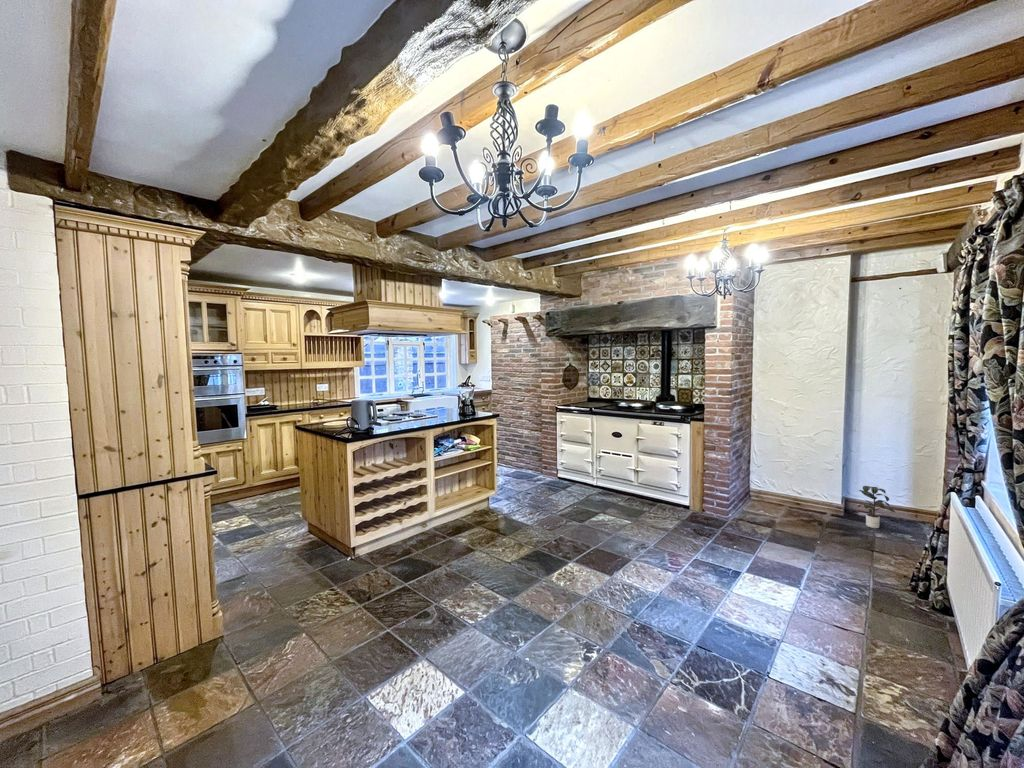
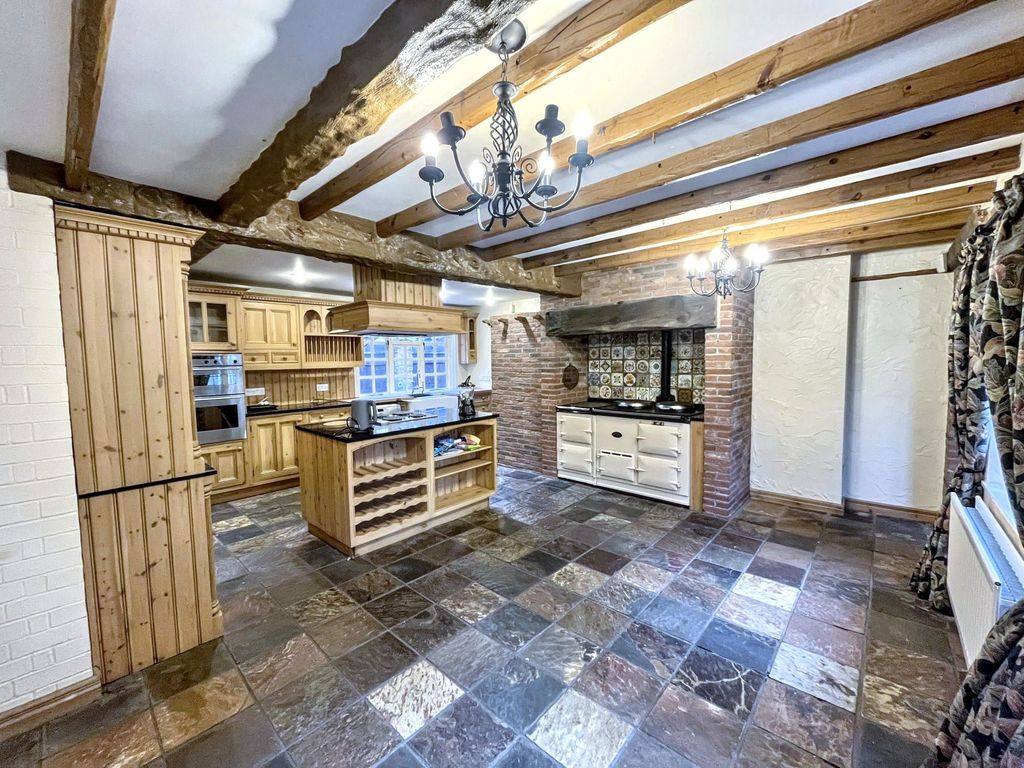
- potted plant [857,485,896,529]
